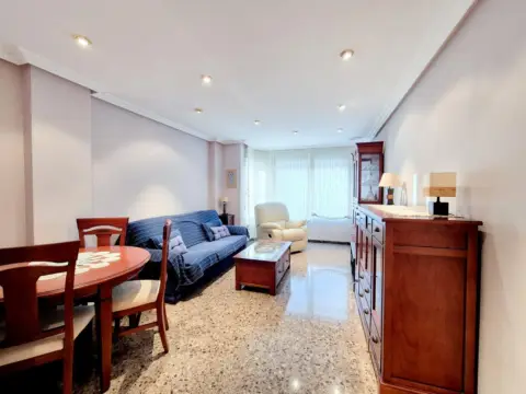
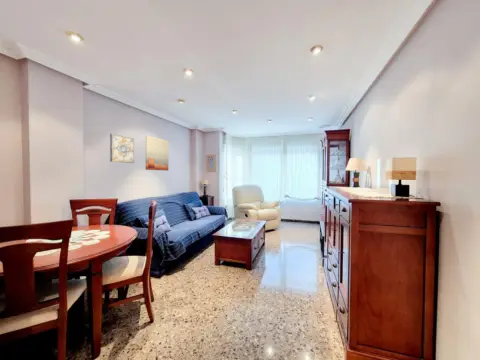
+ wall art [109,133,135,164]
+ wall art [145,135,169,171]
